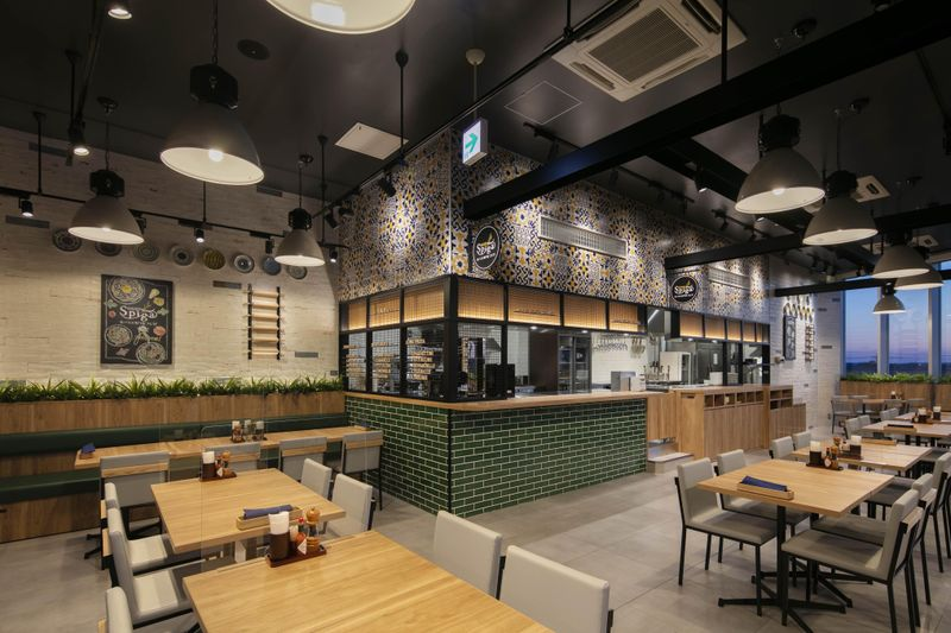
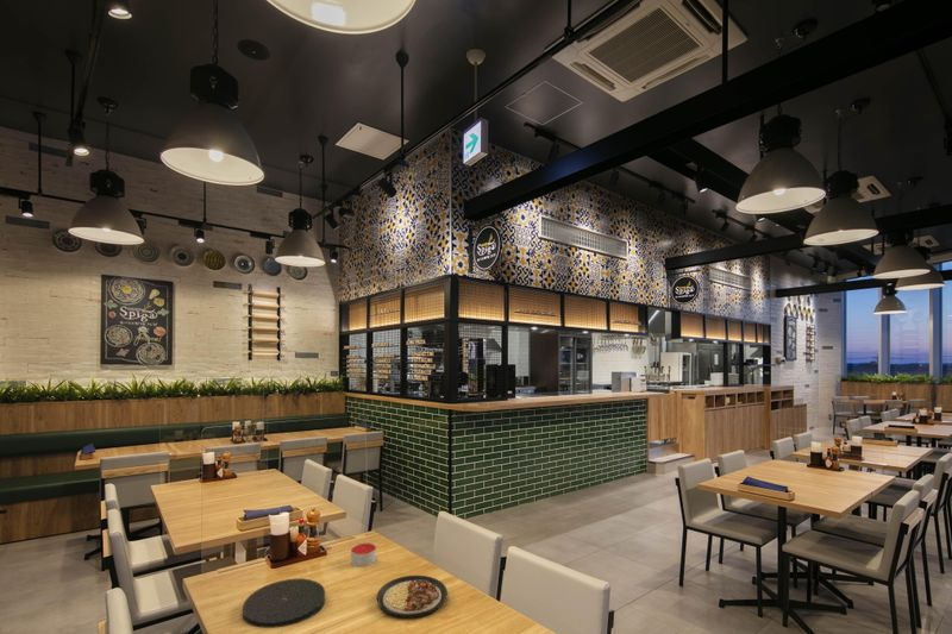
+ plate [376,575,449,620]
+ plate [242,577,326,629]
+ candle [350,541,377,567]
